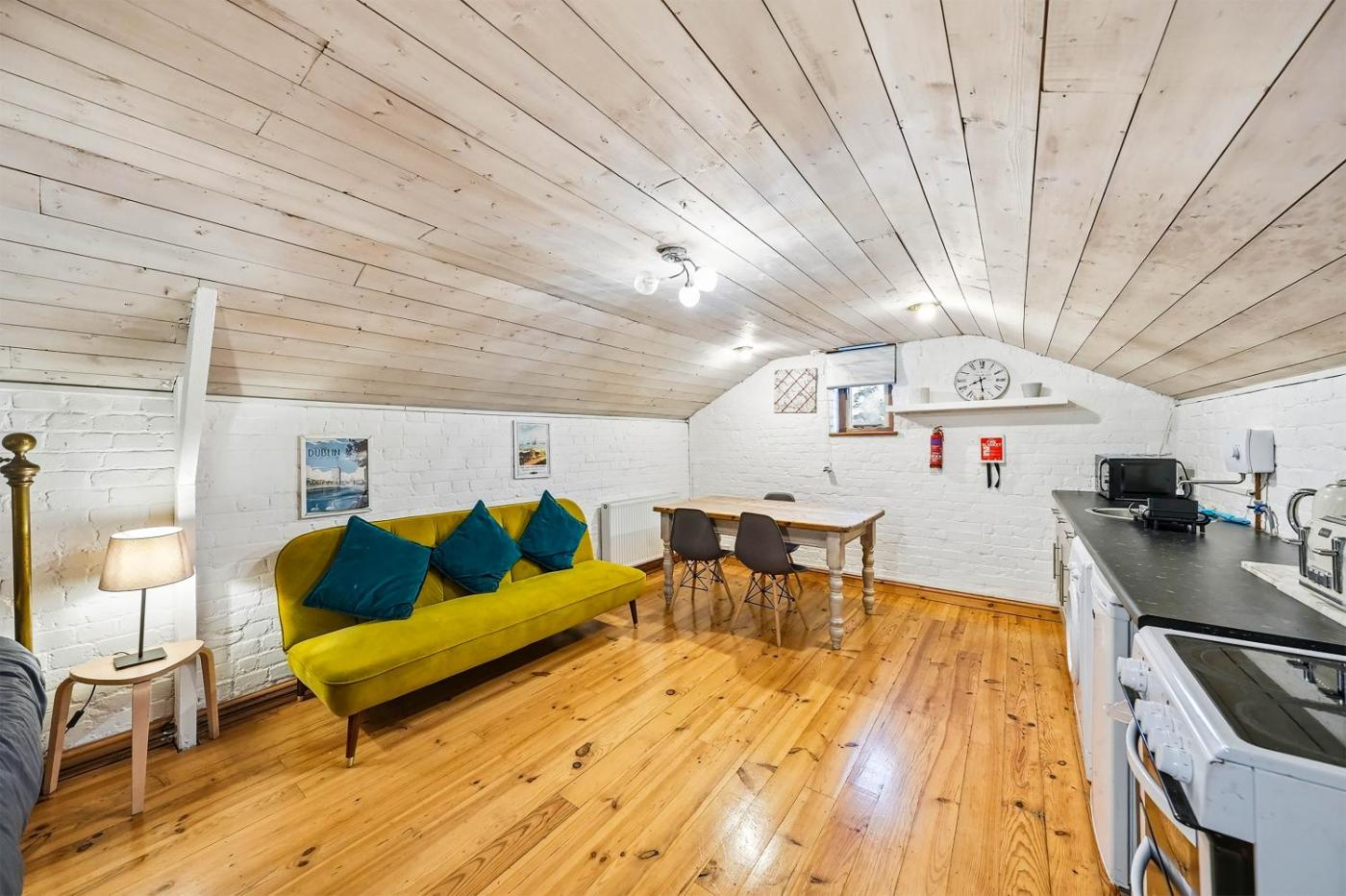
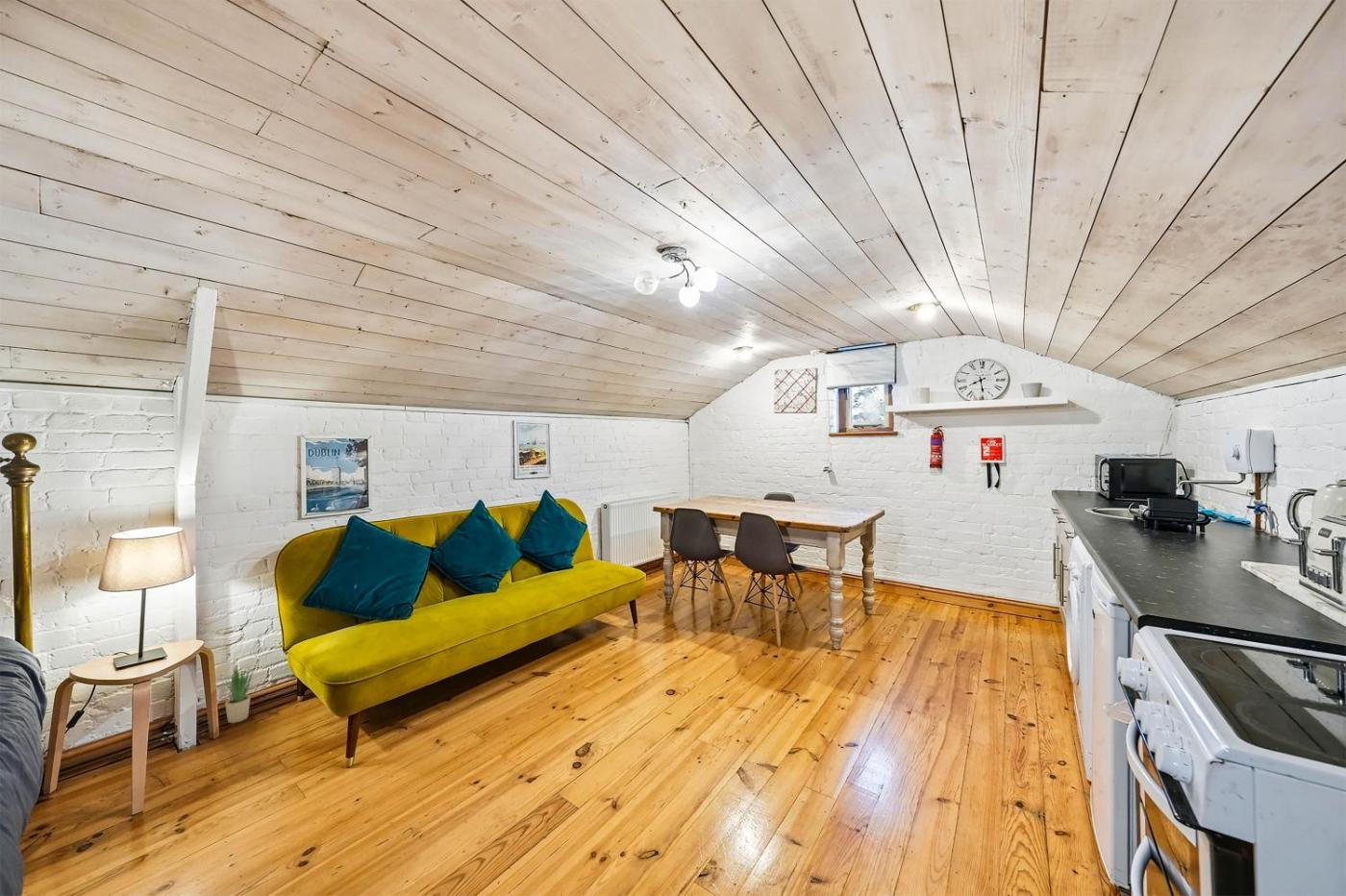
+ potted plant [224,663,255,724]
